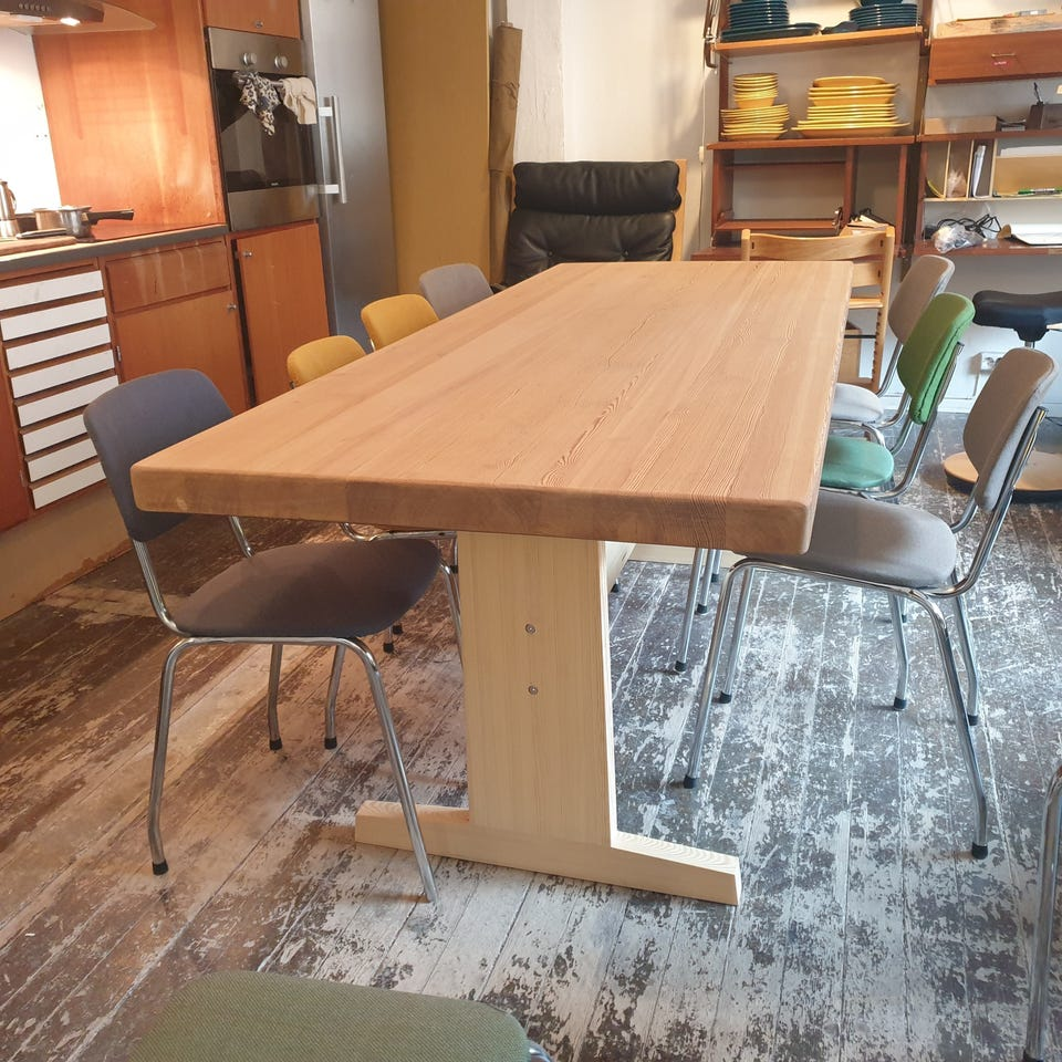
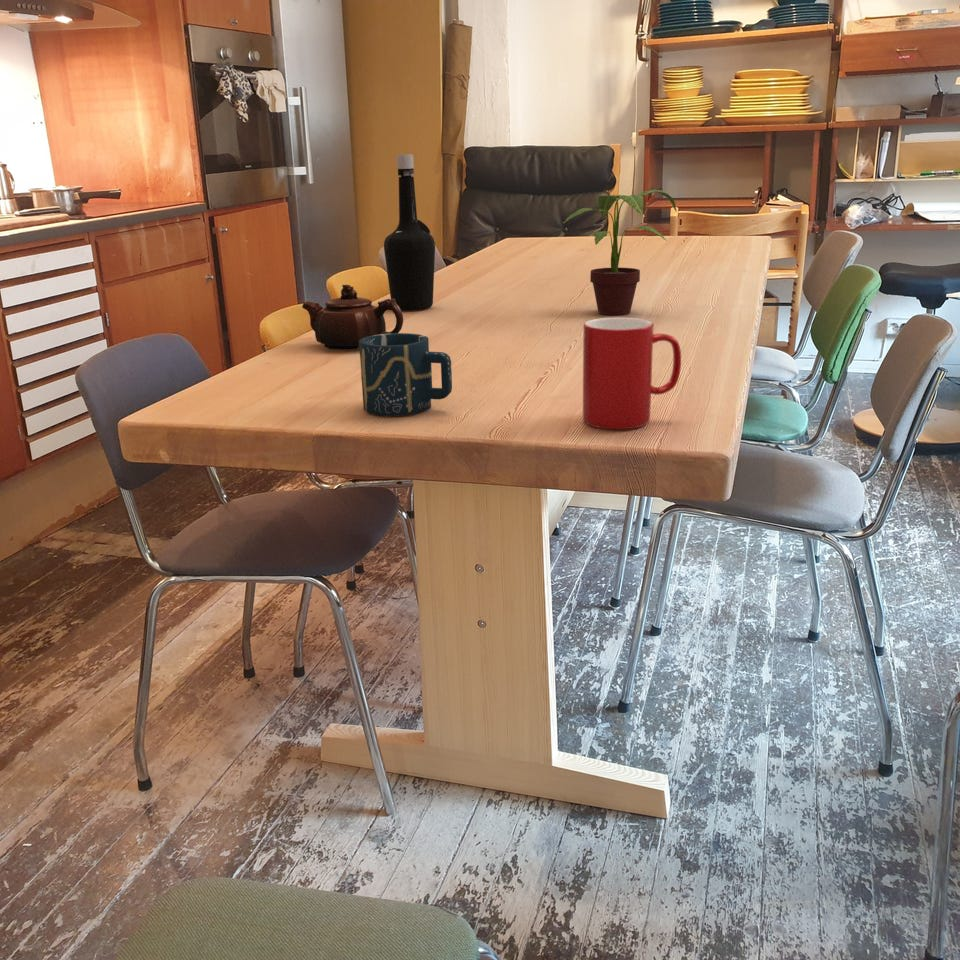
+ teapot [301,284,404,351]
+ cup [582,317,682,430]
+ cup [359,332,453,417]
+ potted plant [563,189,678,316]
+ bottle [383,153,436,311]
